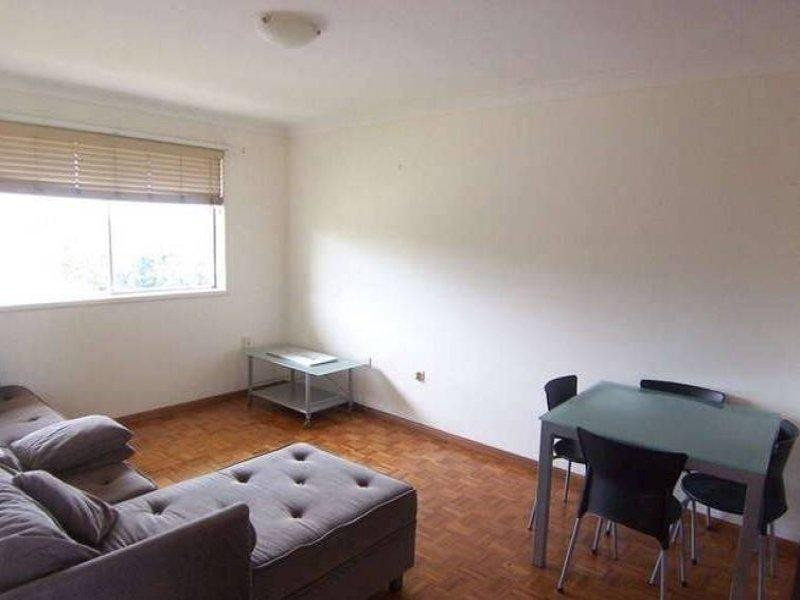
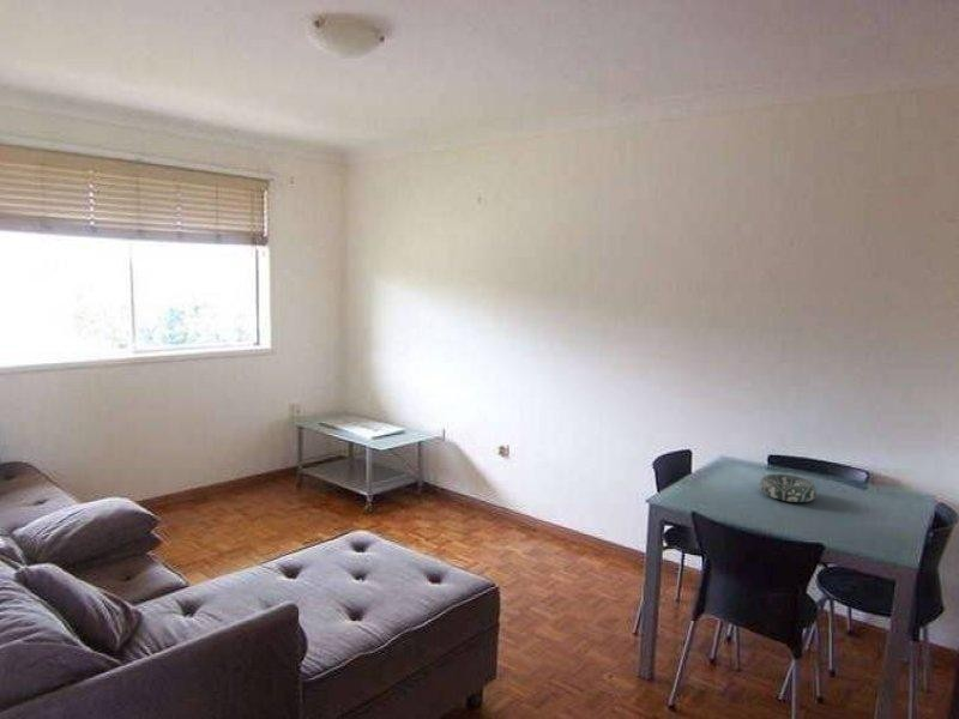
+ decorative bowl [759,473,818,503]
